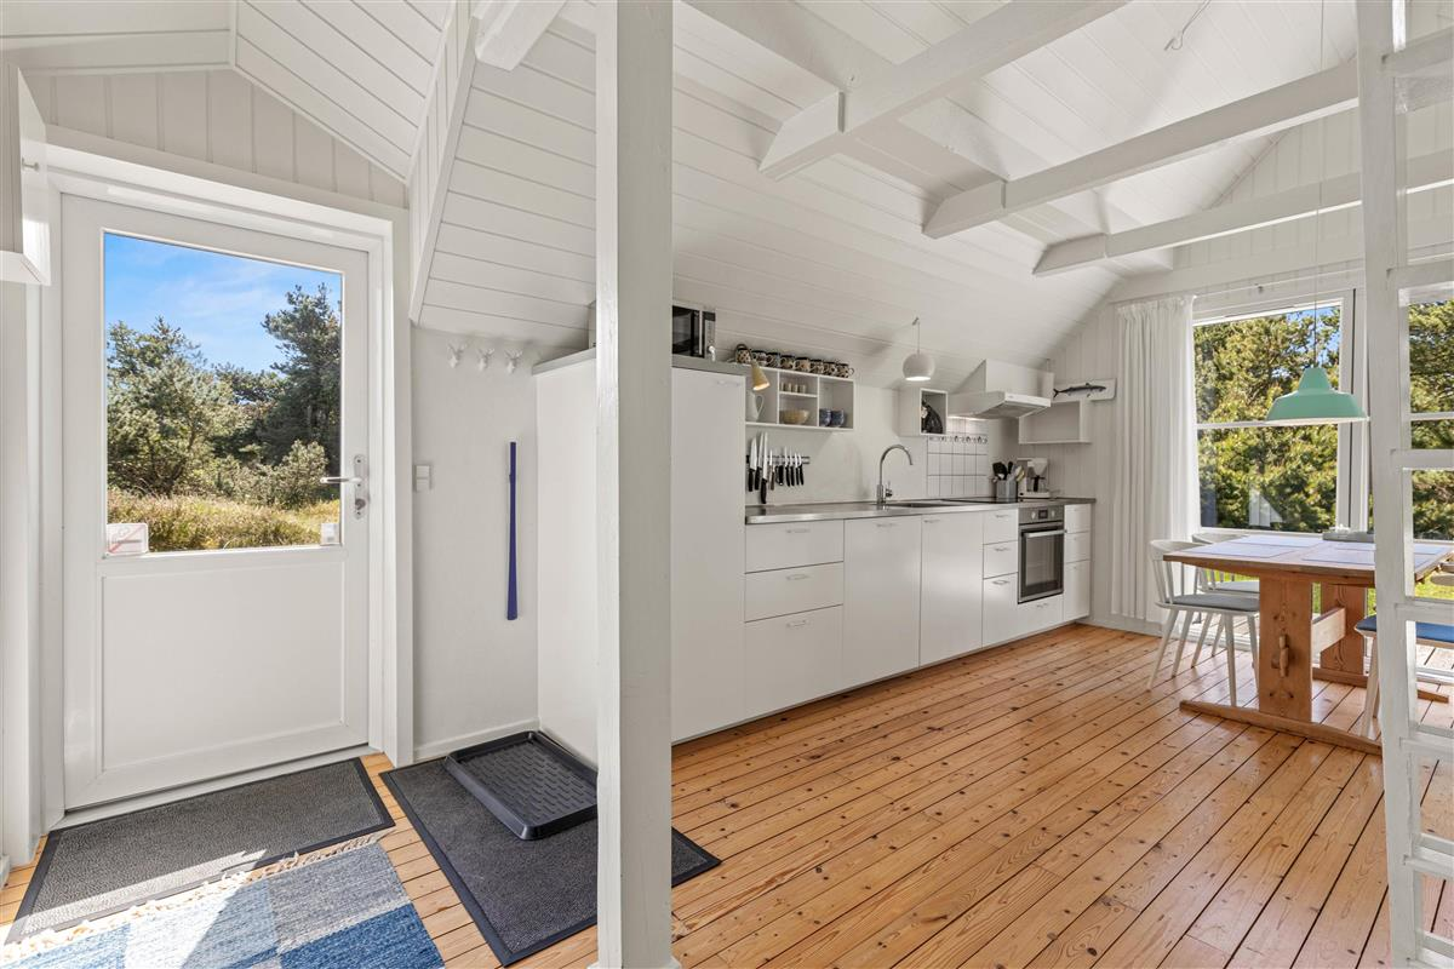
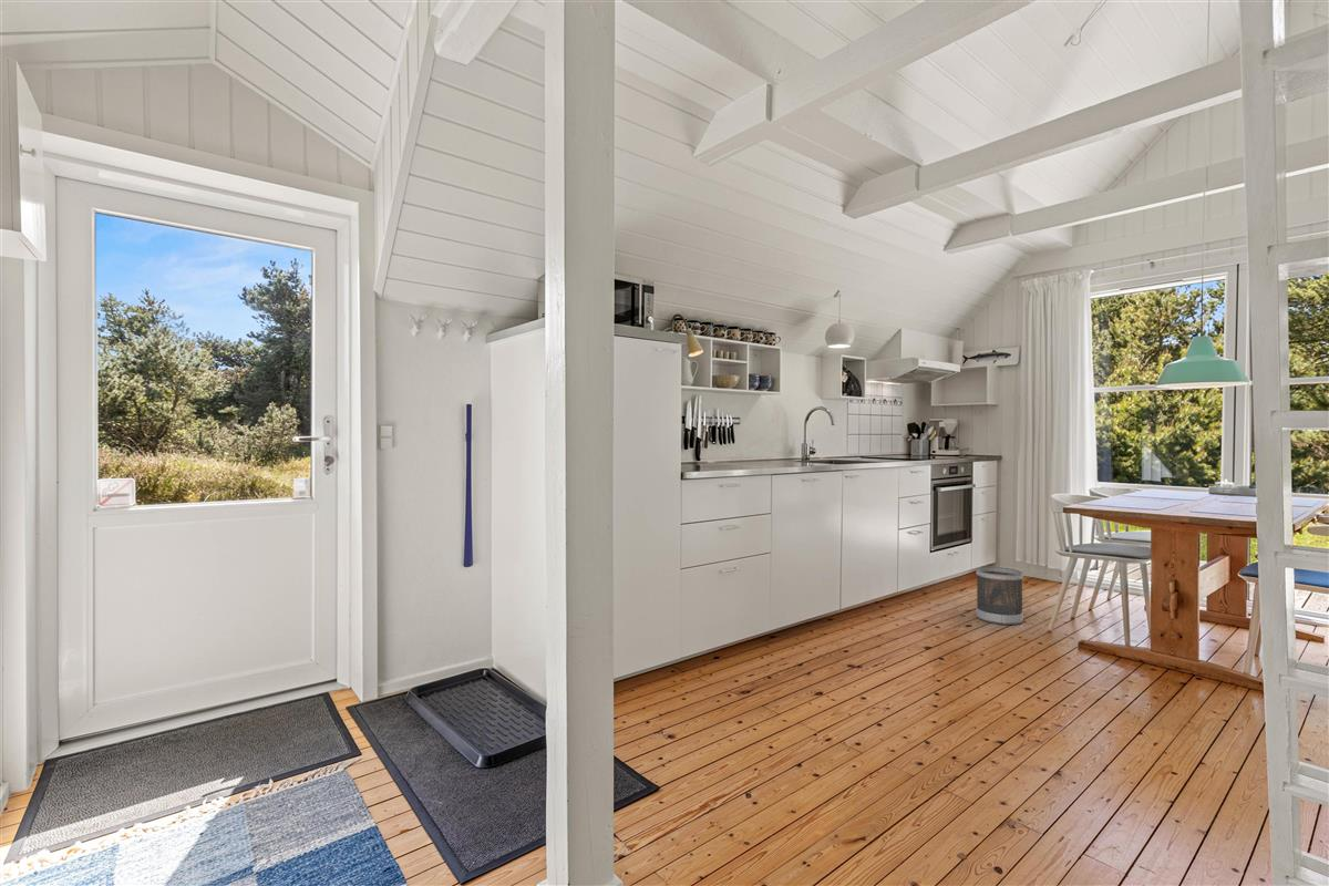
+ wastebasket [976,566,1024,626]
